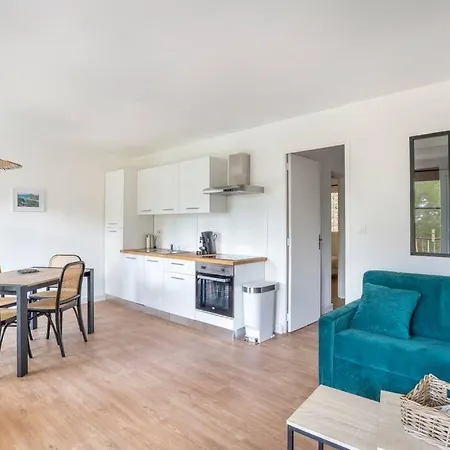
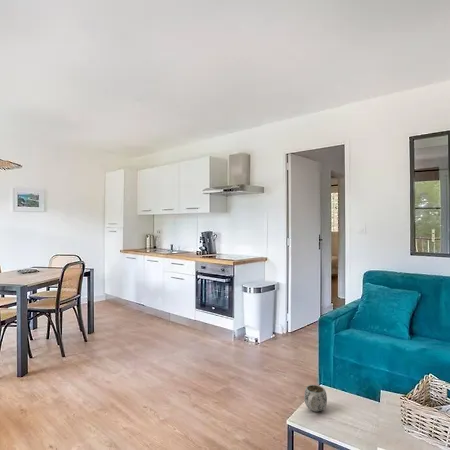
+ mug [303,384,328,413]
